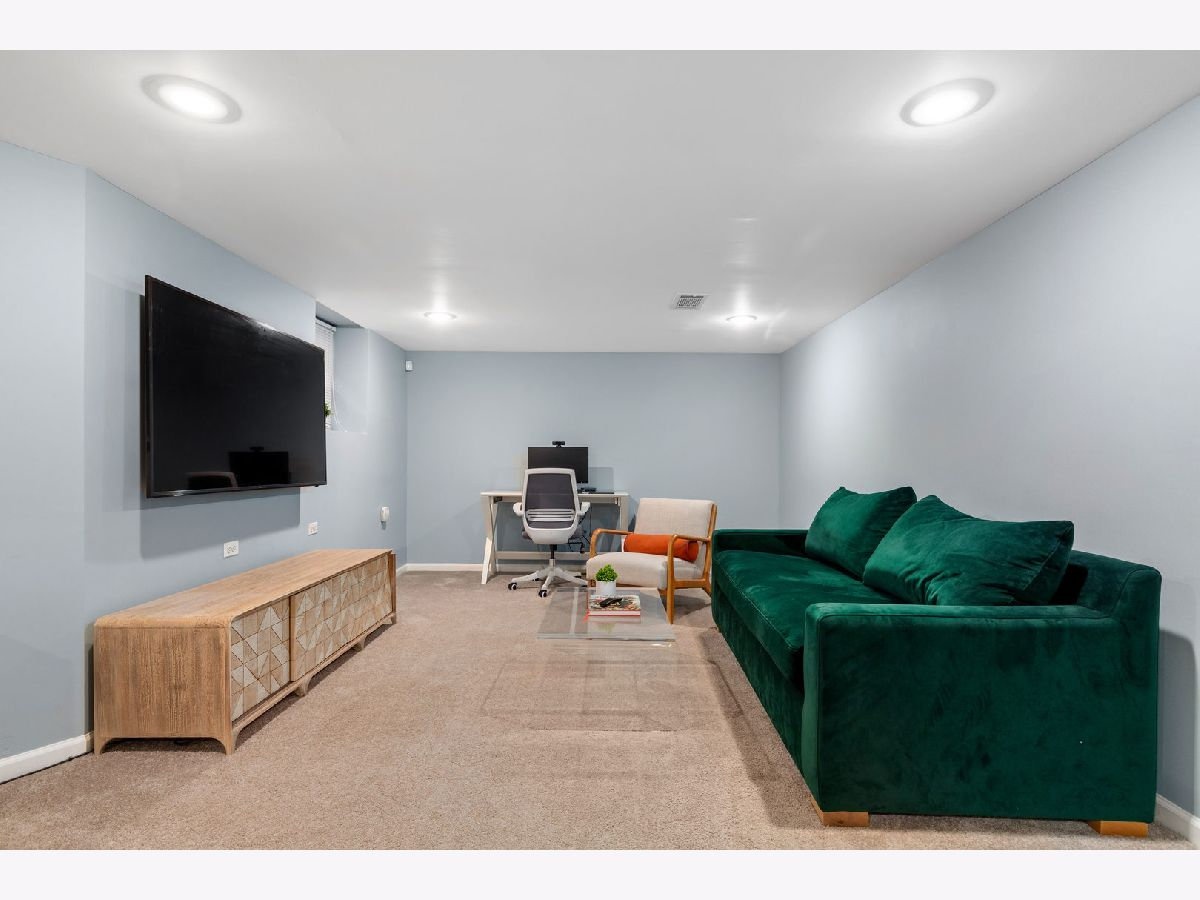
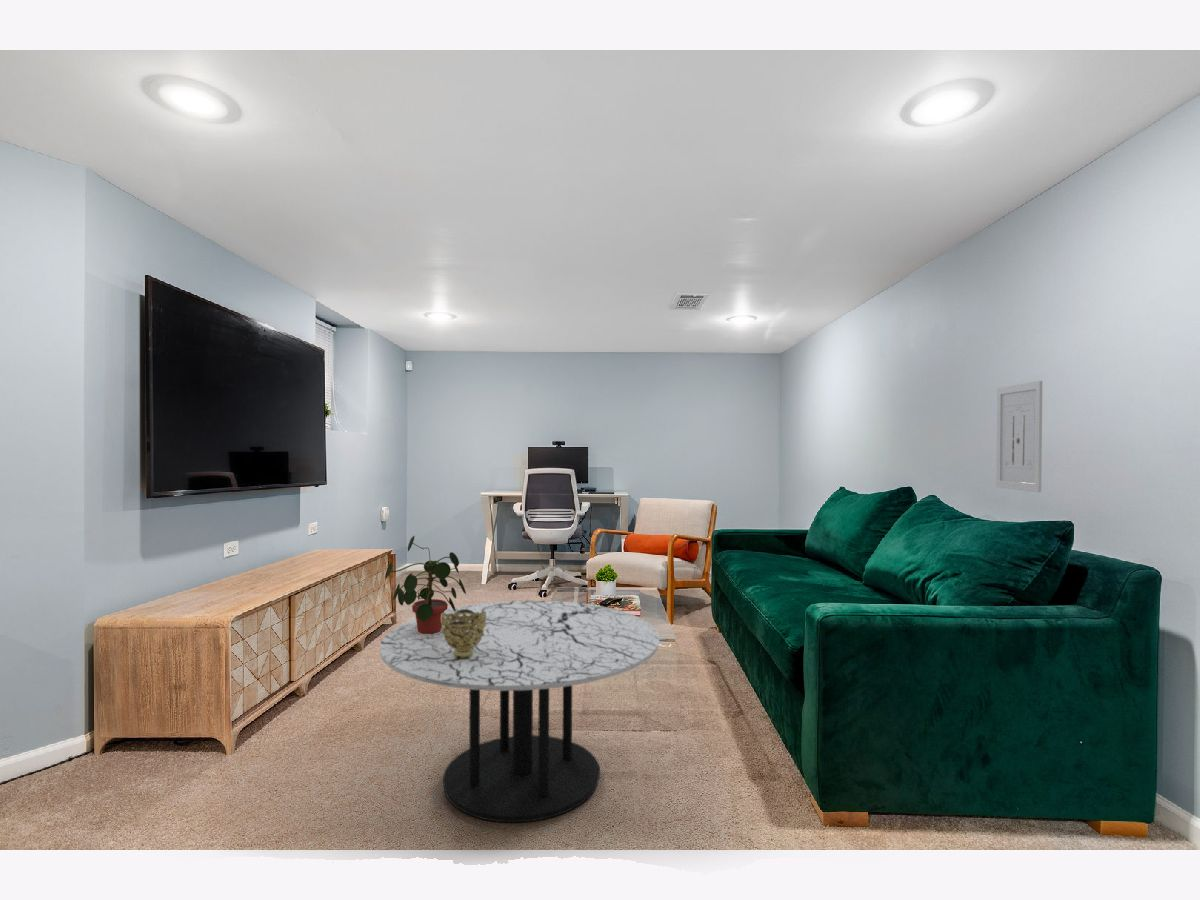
+ wall art [995,380,1043,493]
+ decorative bowl [441,609,486,659]
+ potted plant [384,535,467,634]
+ coffee table [379,600,660,823]
